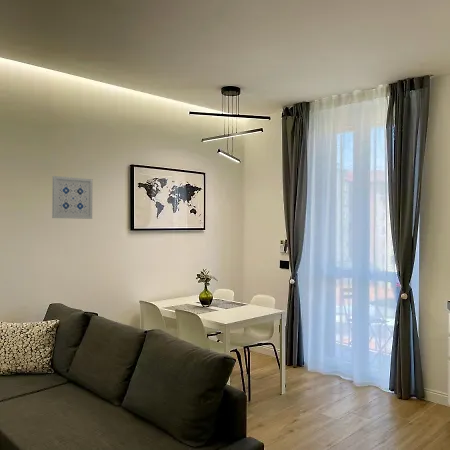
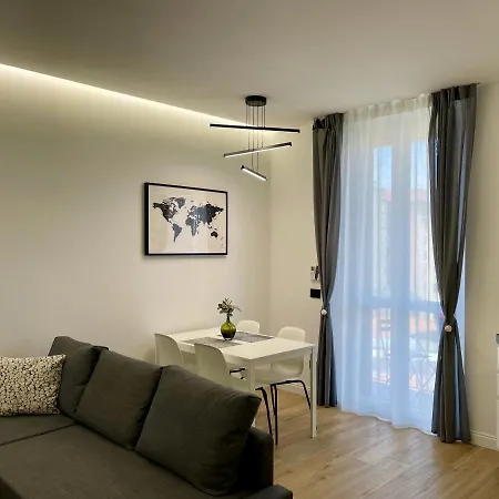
- wall art [51,175,94,220]
